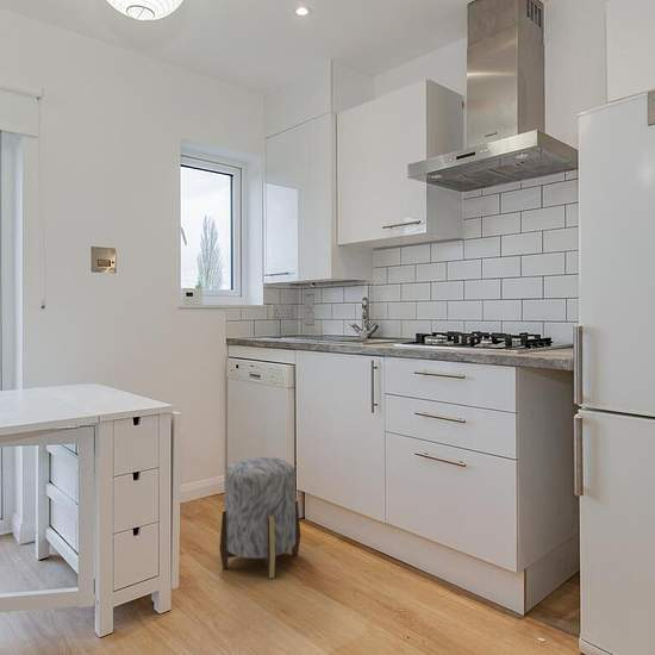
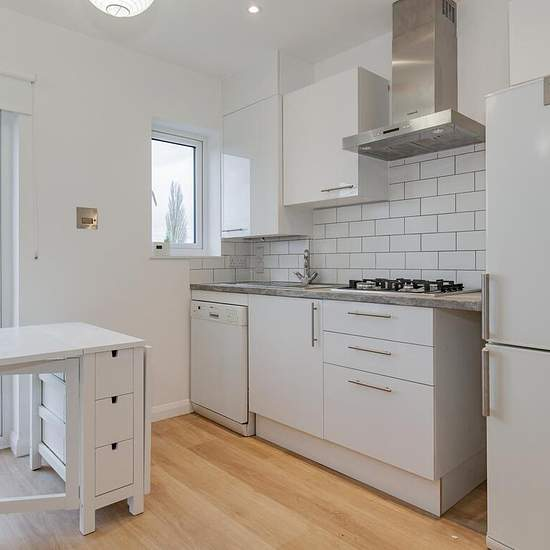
- stool [218,456,301,580]
